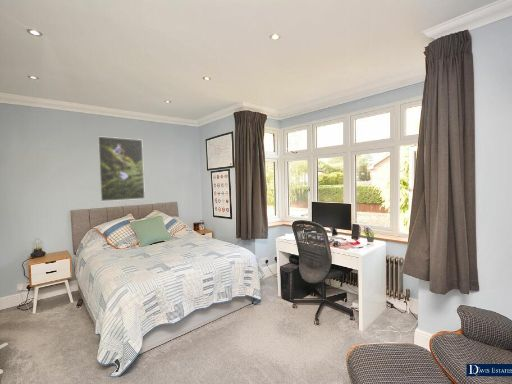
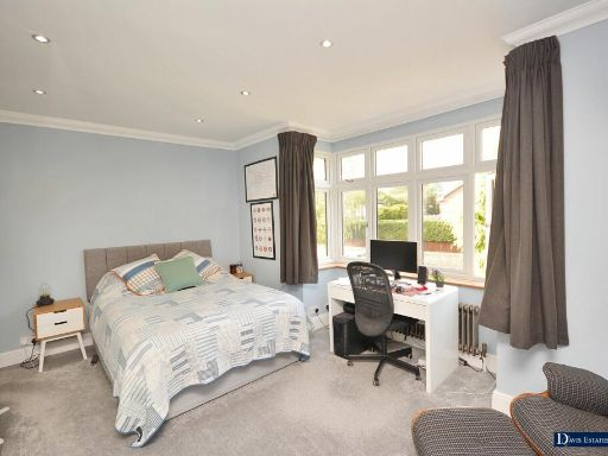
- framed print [97,135,146,202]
